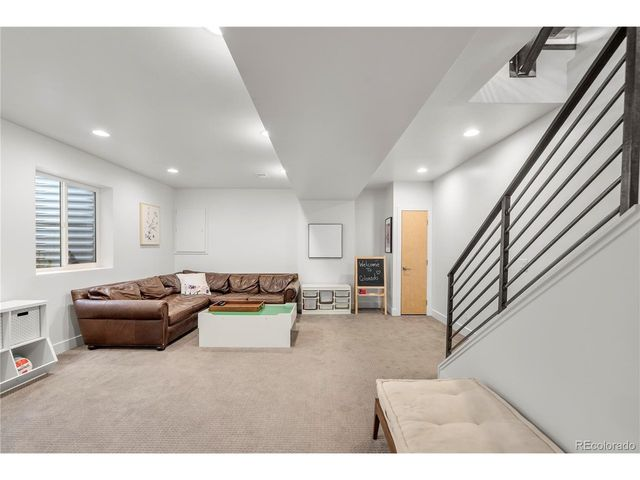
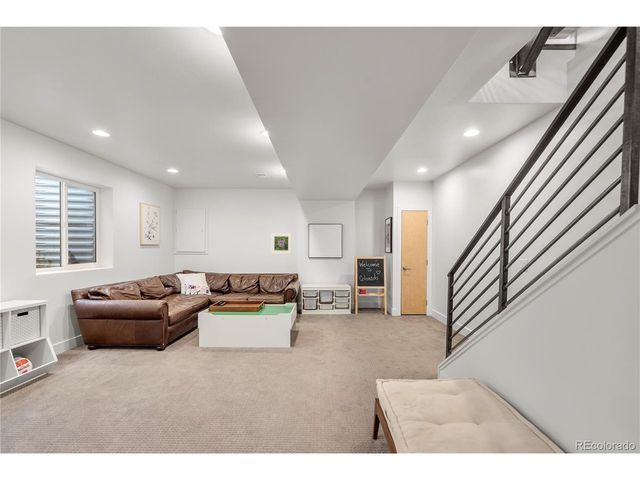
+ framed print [270,232,293,255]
